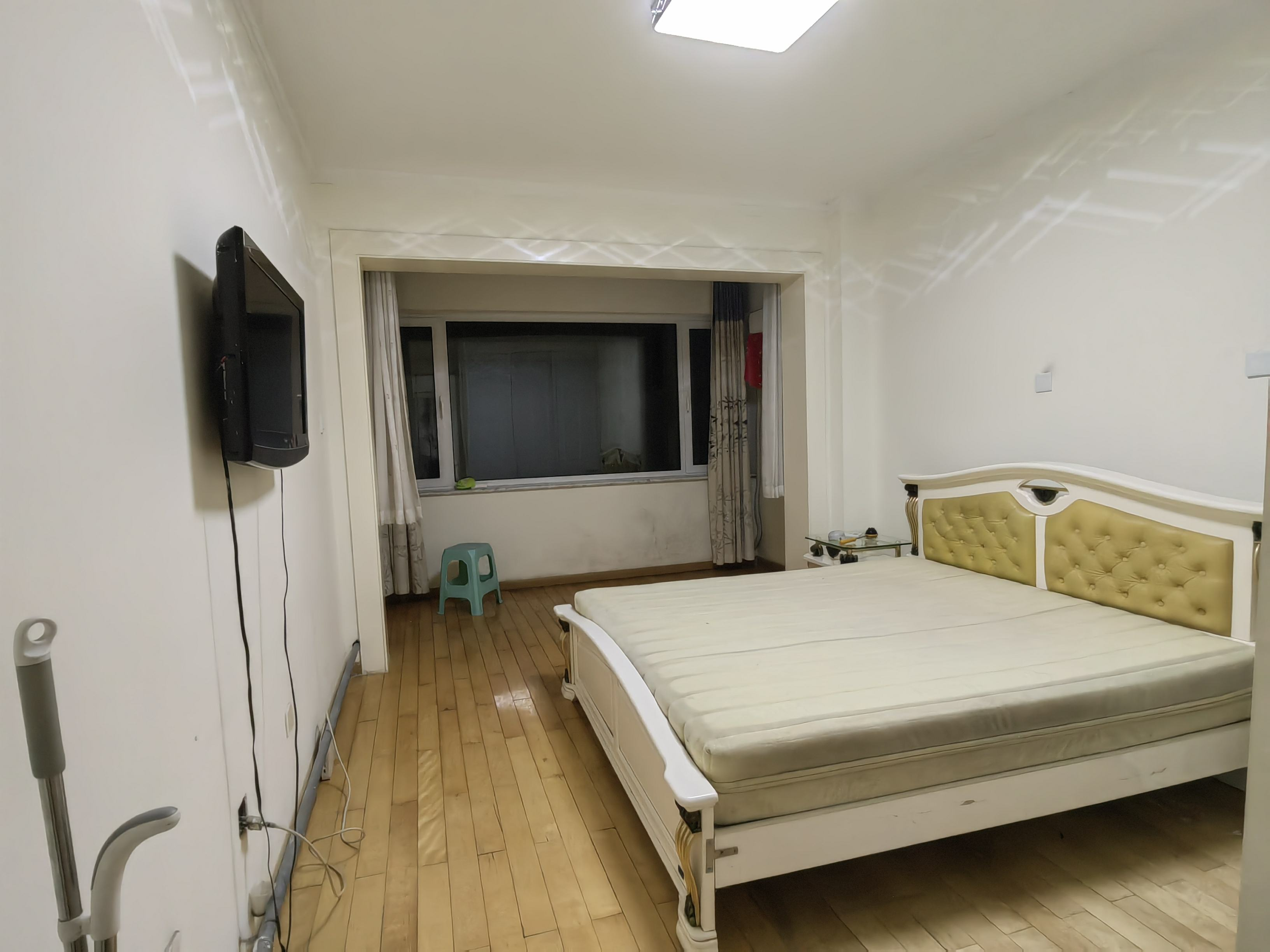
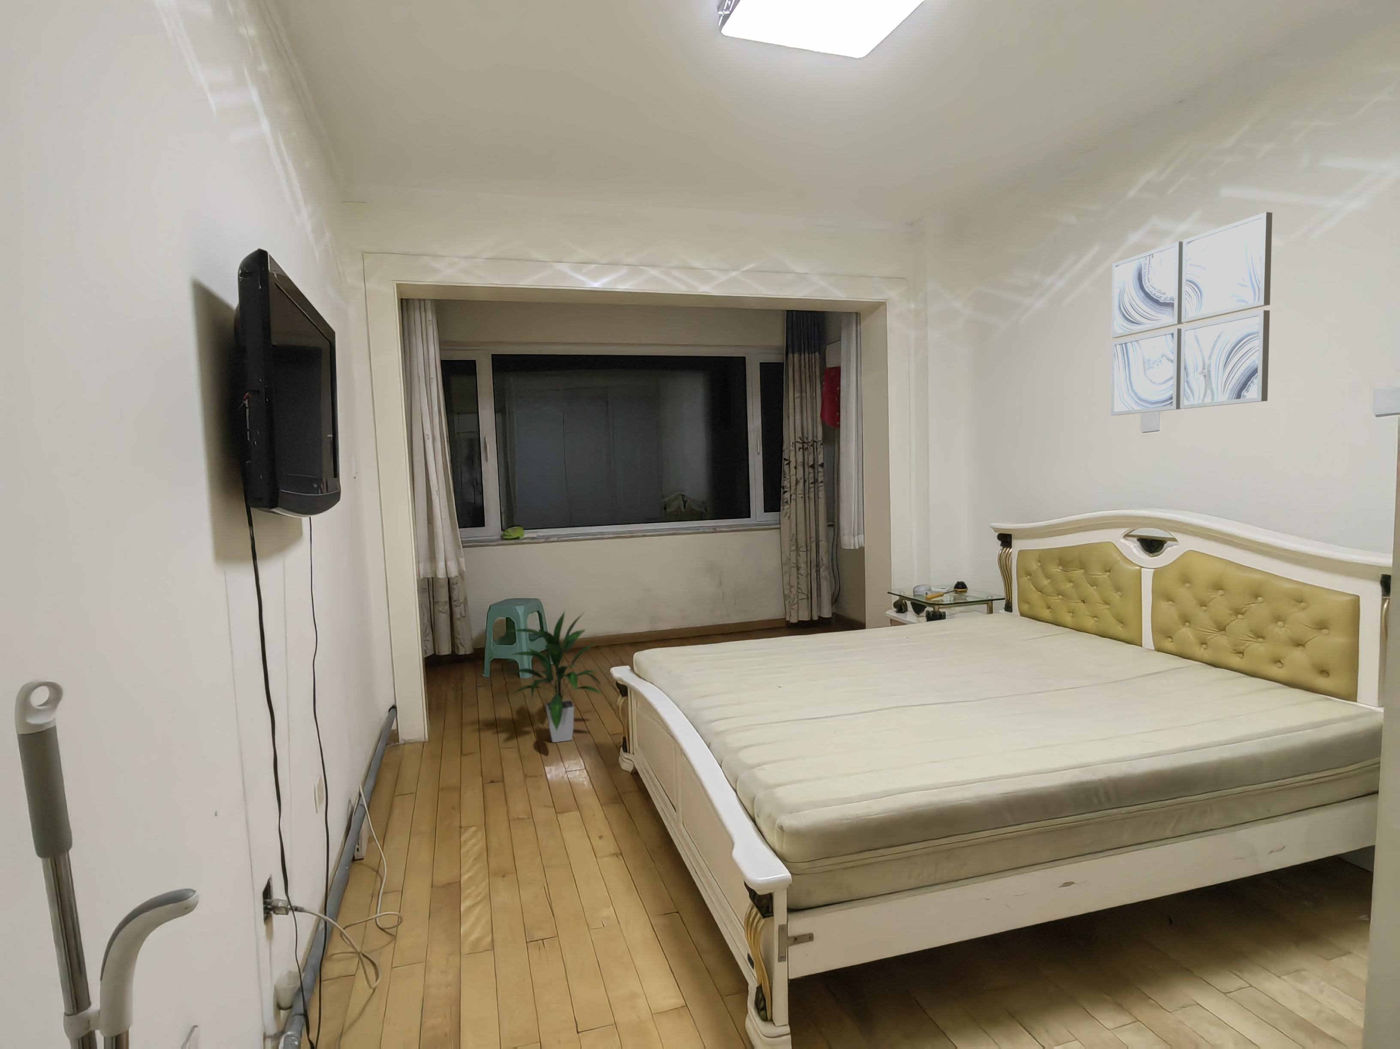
+ wall art [1110,212,1272,415]
+ indoor plant [506,609,604,743]
